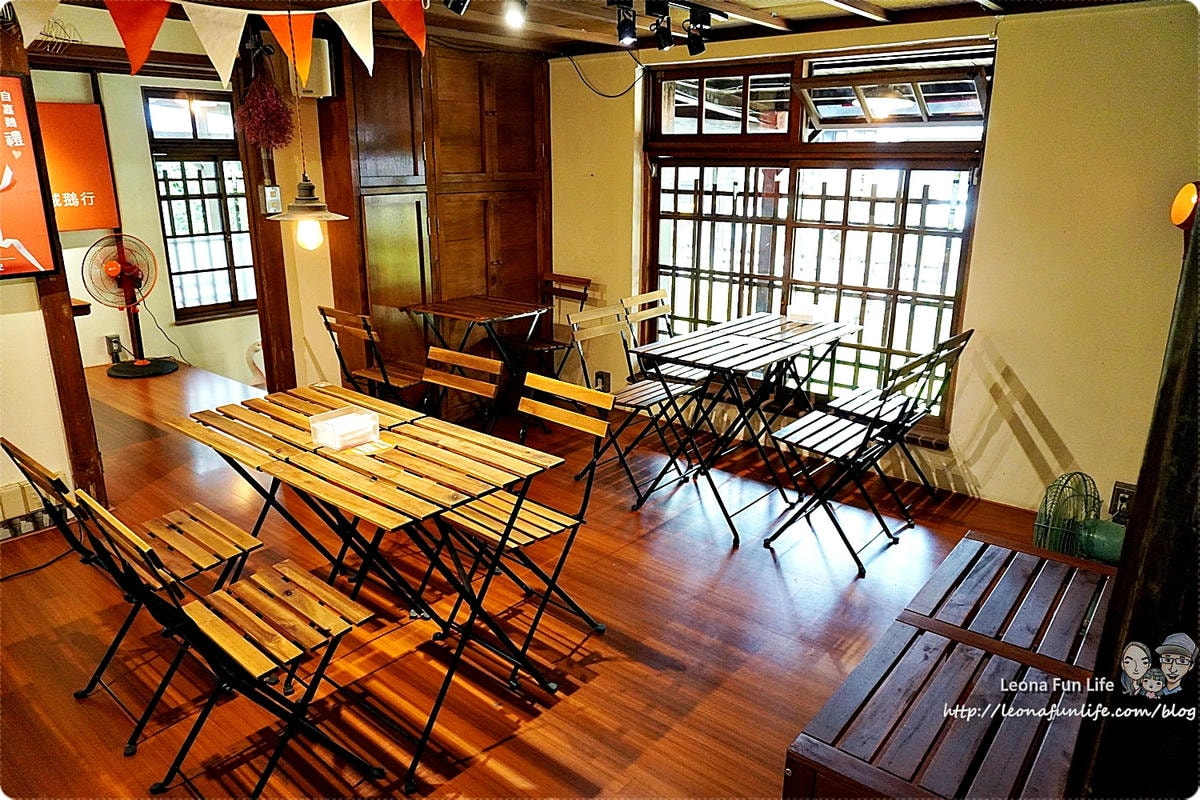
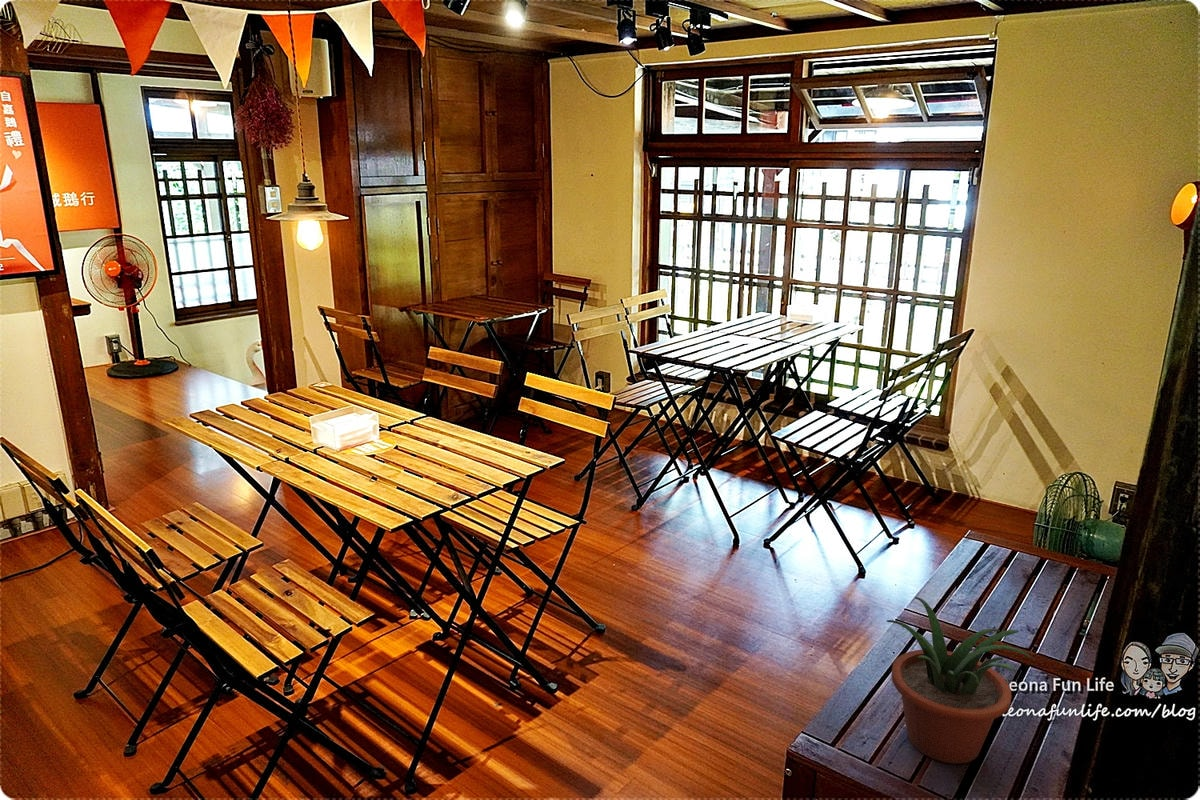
+ potted plant [886,596,1032,765]
